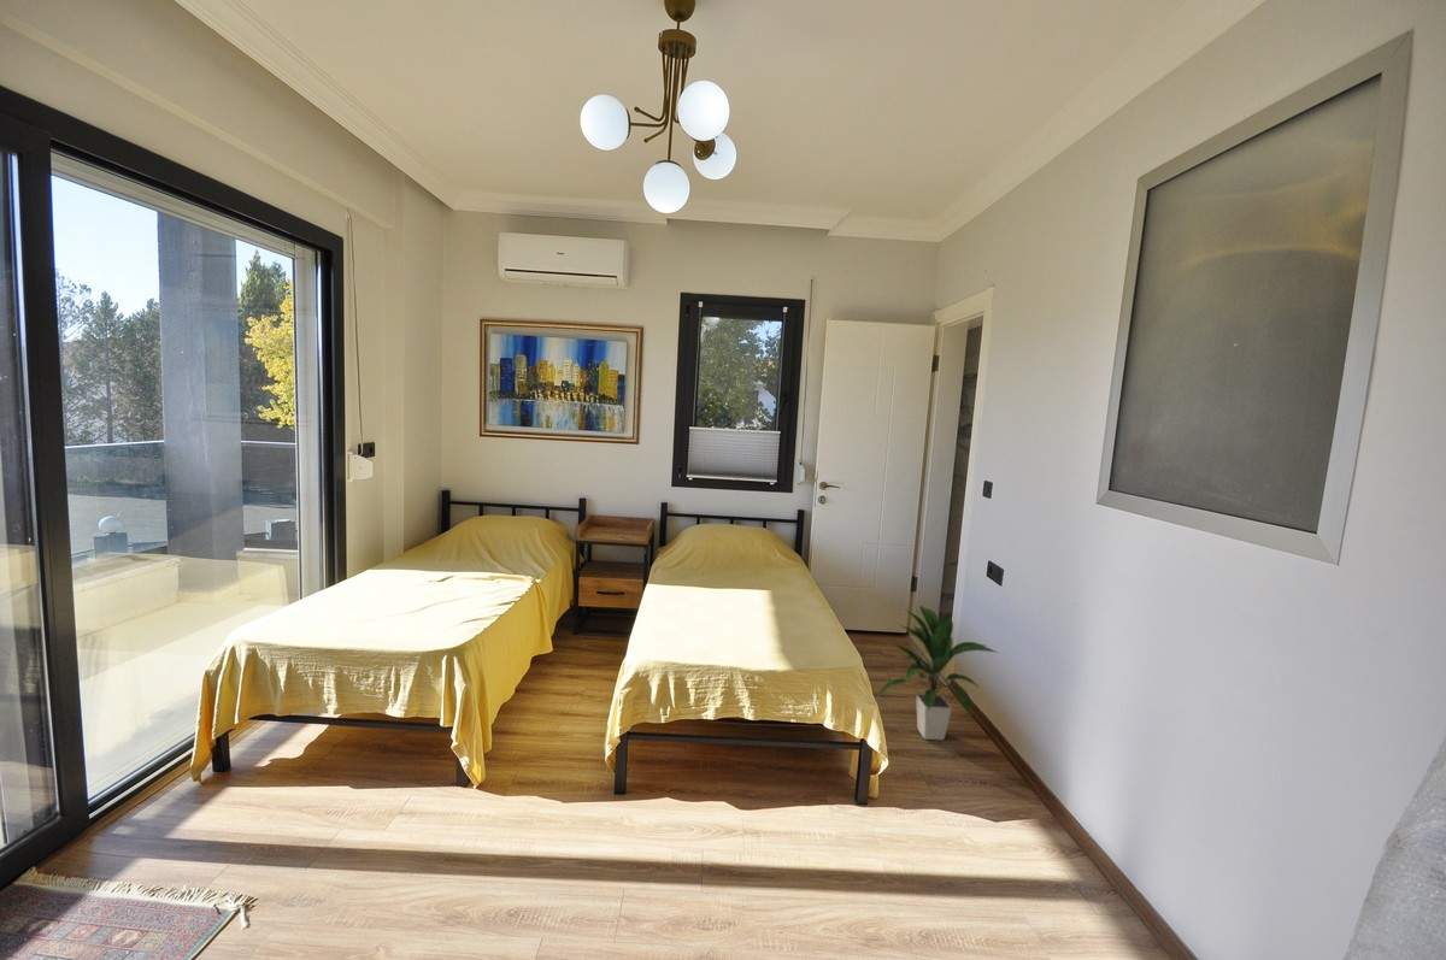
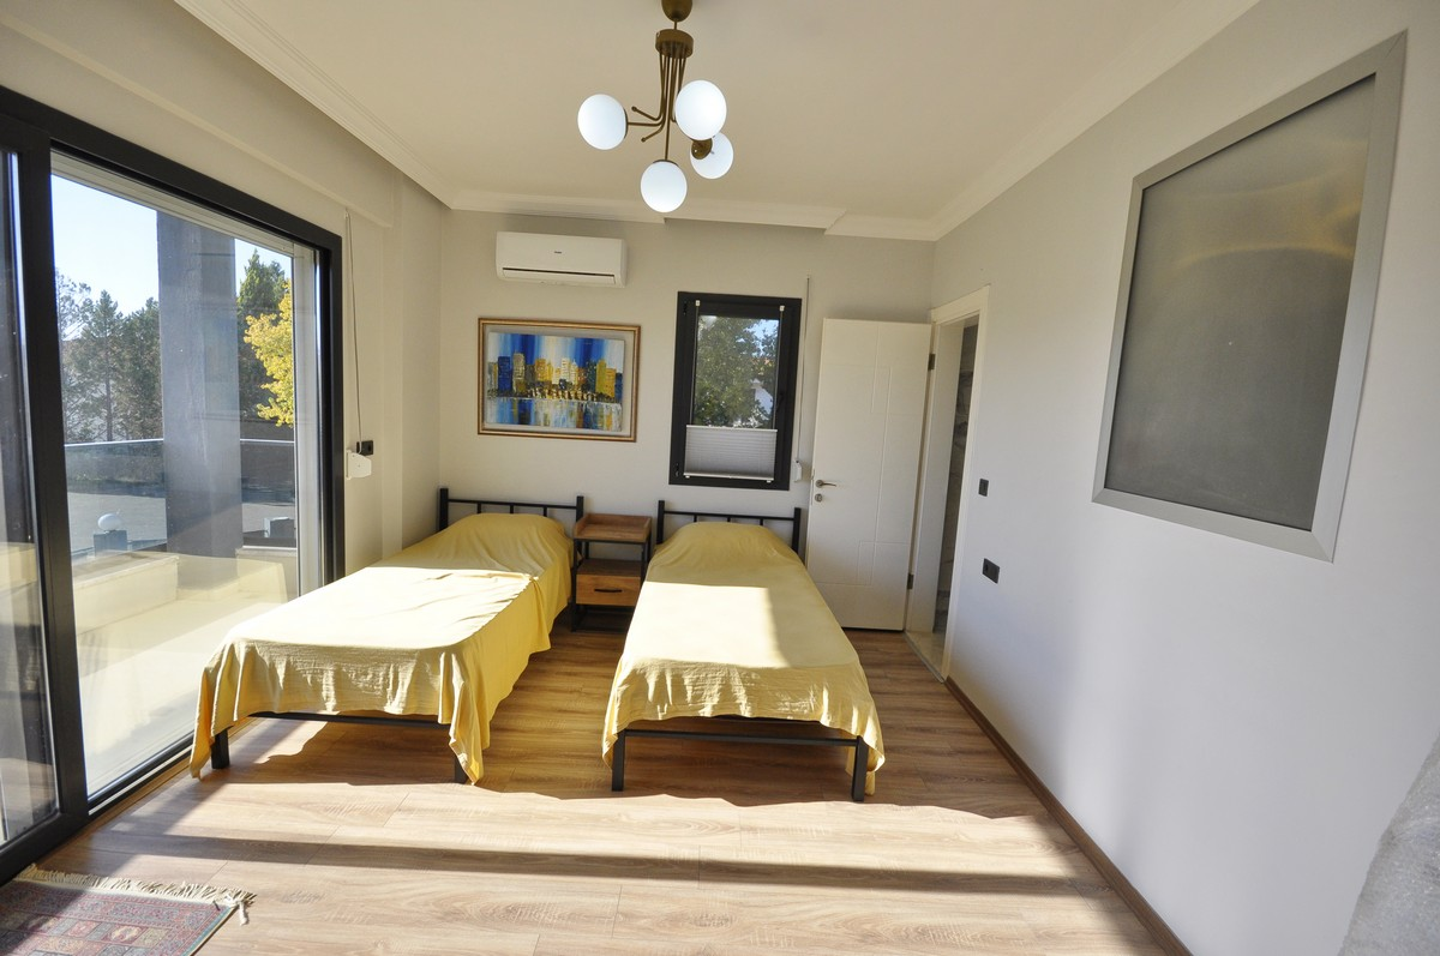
- indoor plant [875,605,1000,741]
